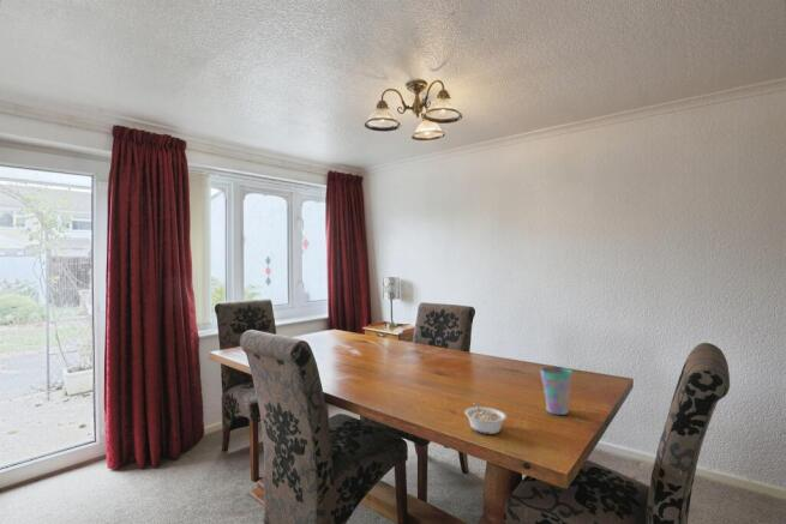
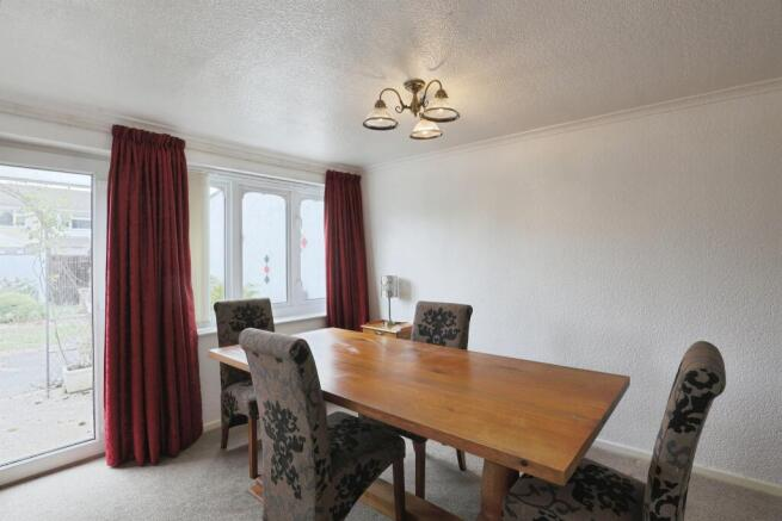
- cup [540,366,574,416]
- legume [463,400,508,435]
